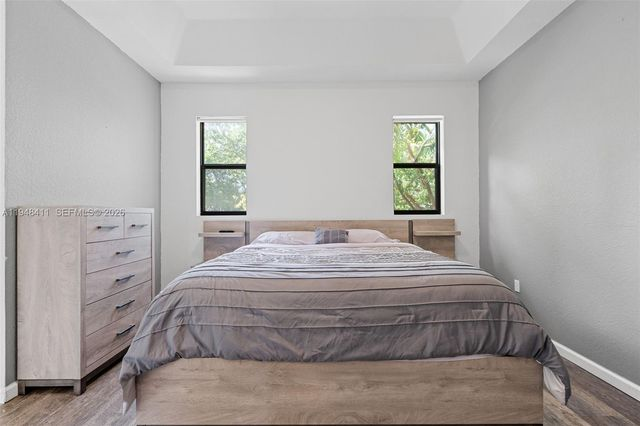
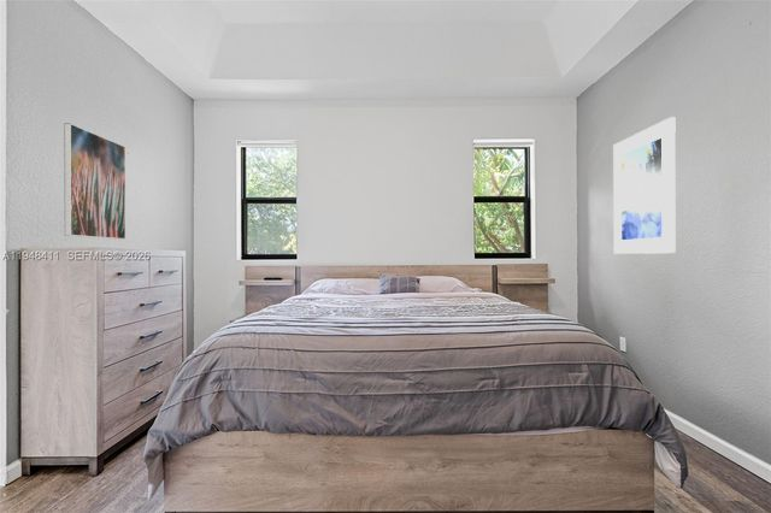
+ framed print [63,122,126,241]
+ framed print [612,116,677,255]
